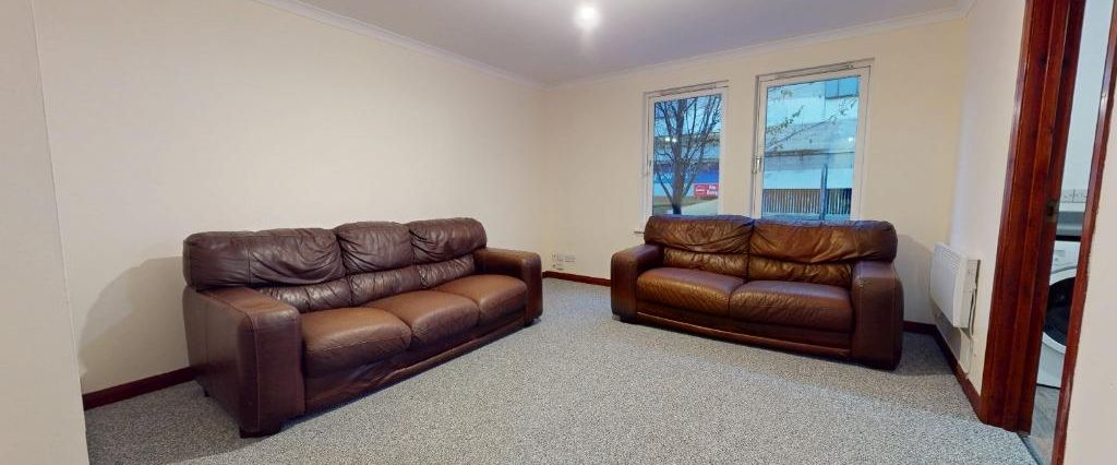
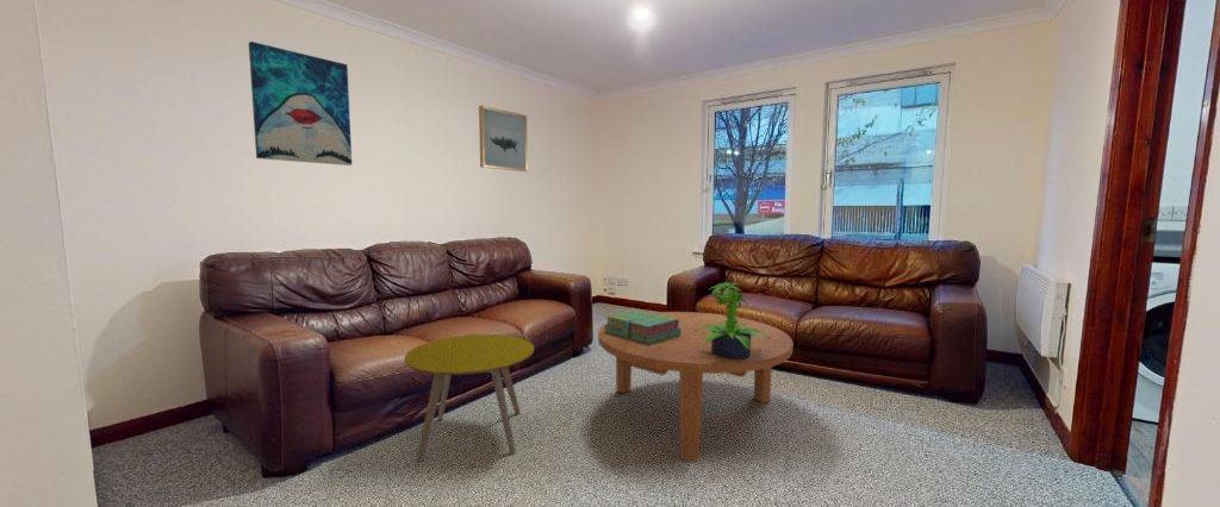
+ coffee table [597,311,795,462]
+ stack of books [603,308,680,344]
+ side table [404,333,535,463]
+ potted plant [696,281,770,359]
+ wall art [248,40,353,167]
+ wall art [478,105,529,173]
